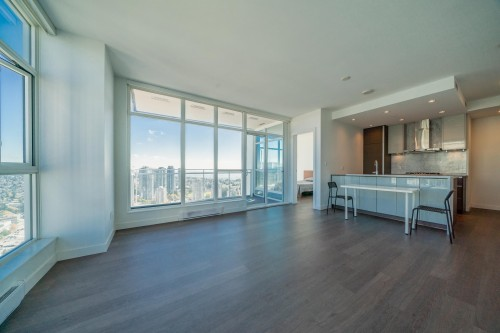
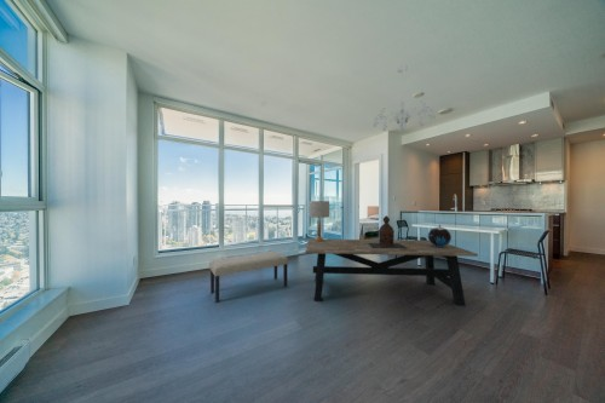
+ decorative globe [427,223,453,247]
+ chandelier [371,64,436,132]
+ lamp [307,200,330,242]
+ lantern [368,214,407,248]
+ dining table [304,238,479,307]
+ bench [208,251,289,304]
